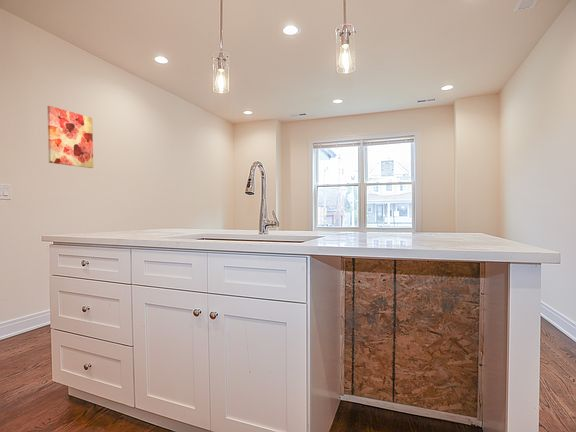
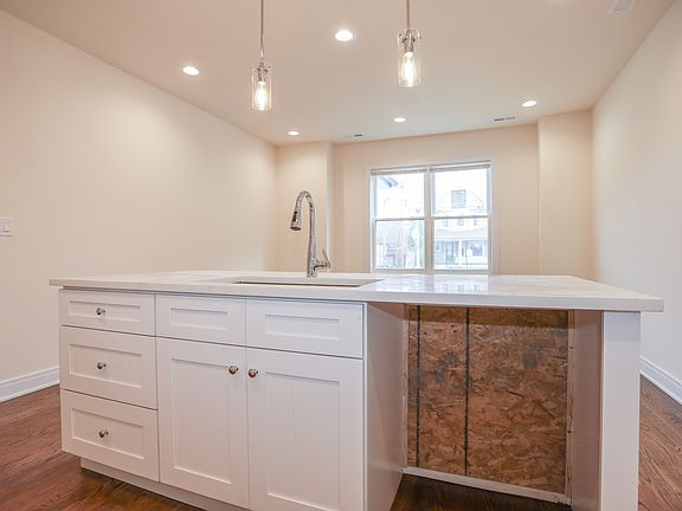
- wall art [46,105,94,169]
